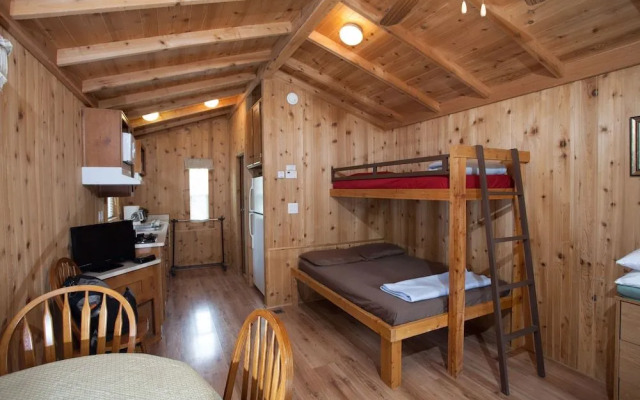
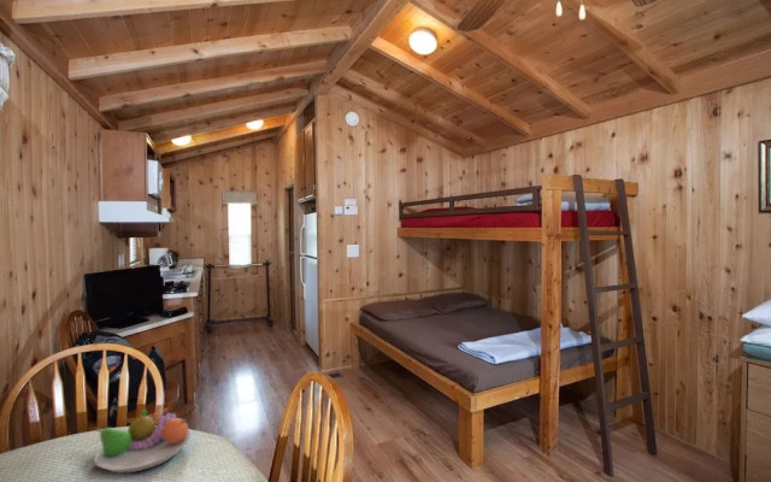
+ fruit bowl [93,408,192,475]
